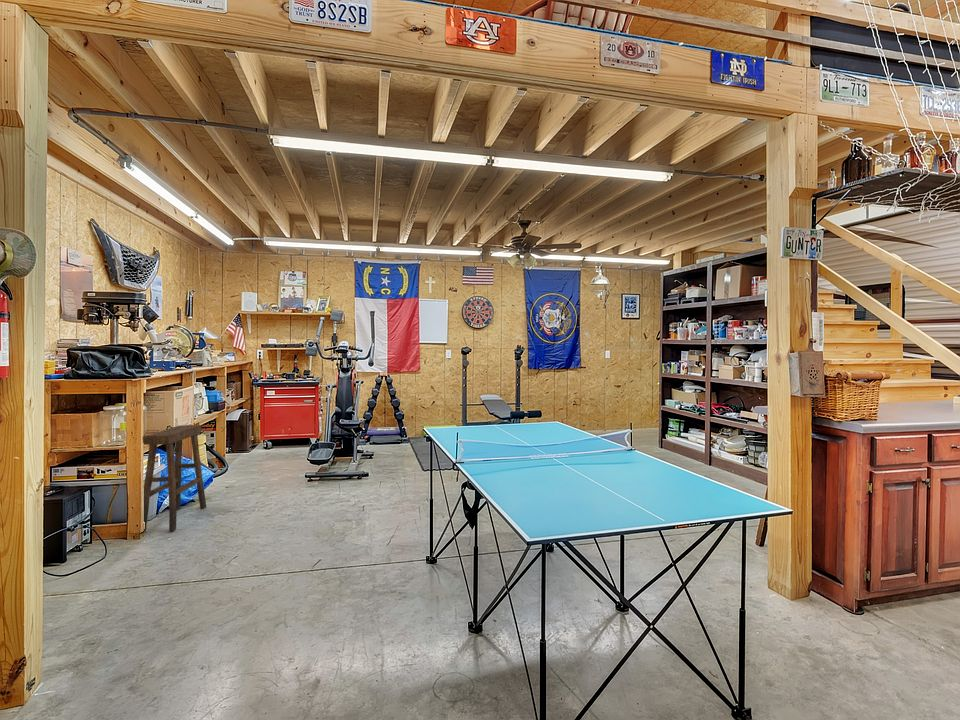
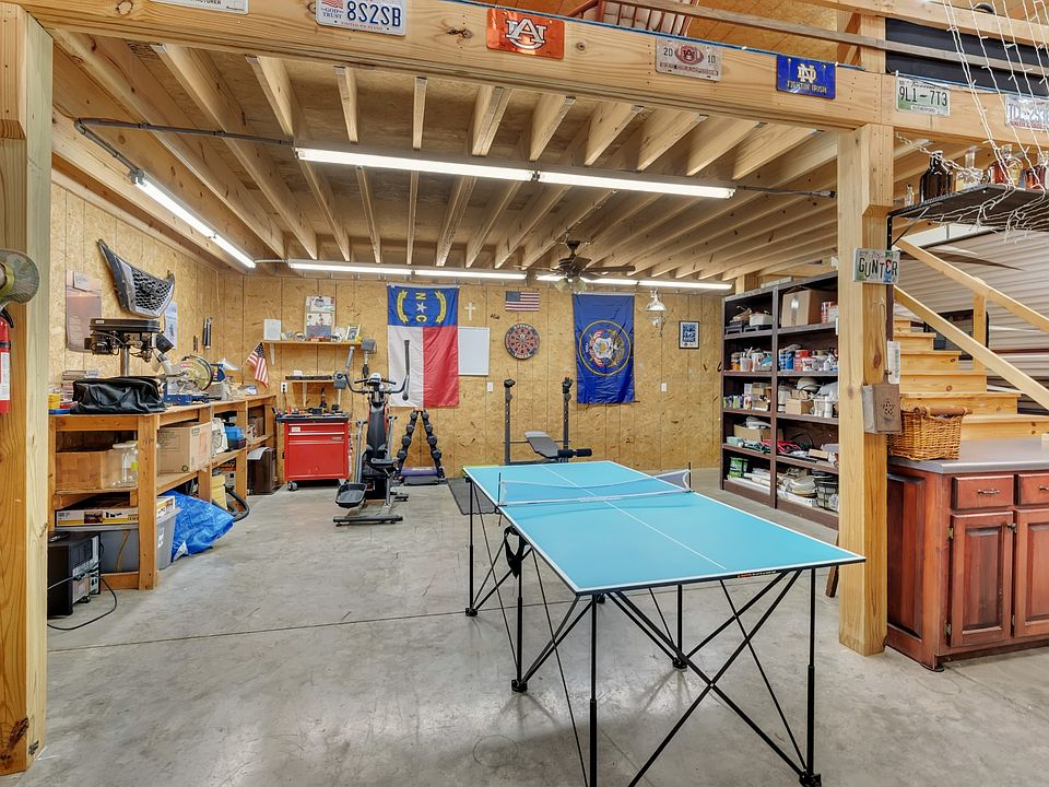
- stool [140,424,207,534]
